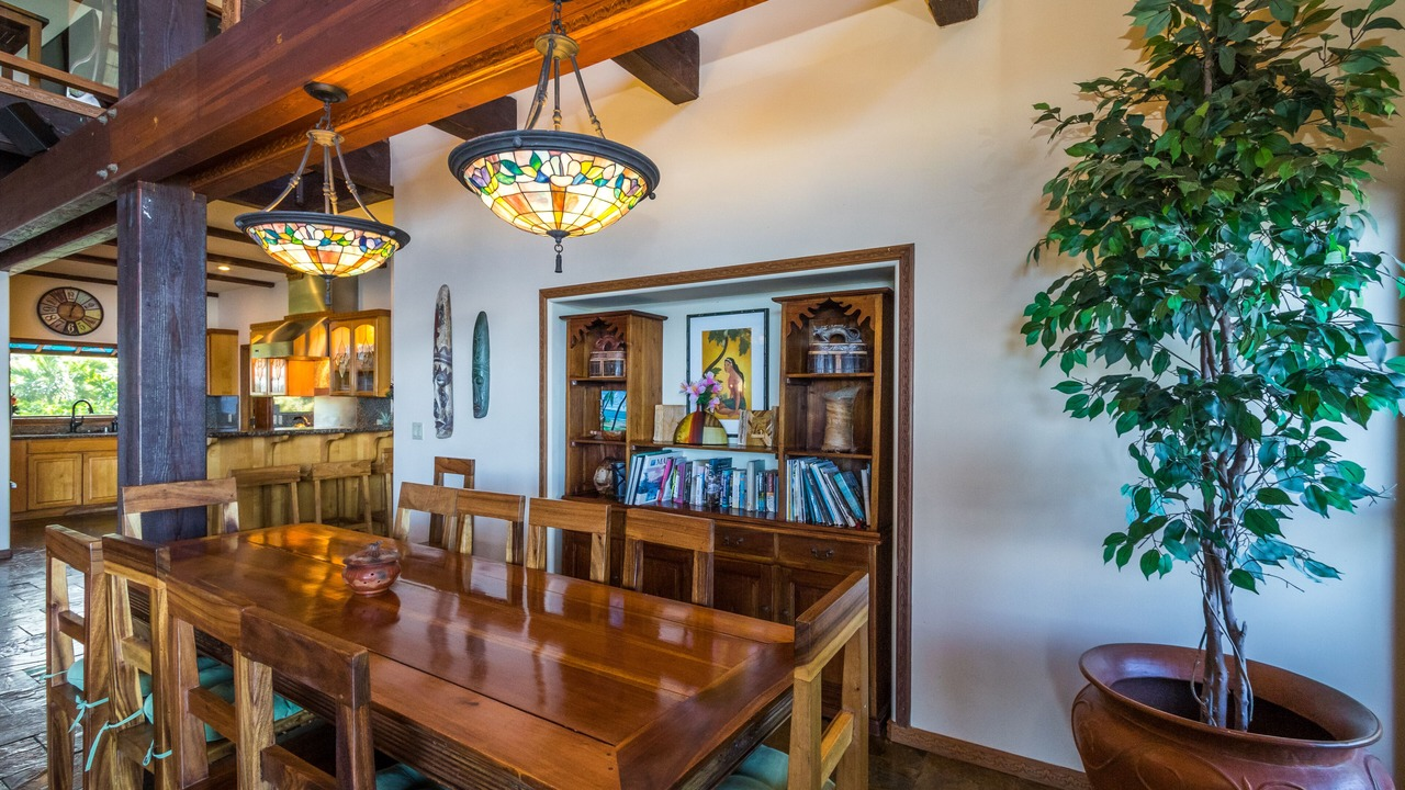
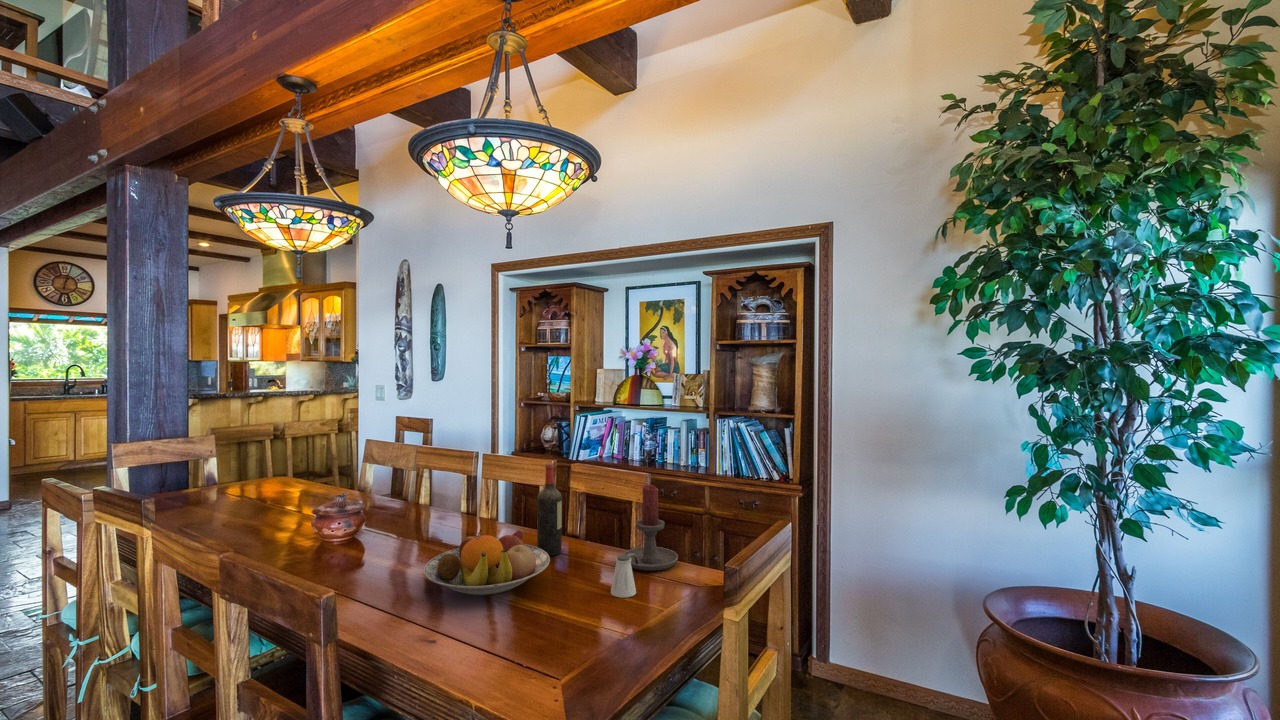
+ fruit bowl [423,529,551,596]
+ saltshaker [610,553,637,599]
+ wine bottle [536,462,563,557]
+ candle holder [623,484,679,572]
